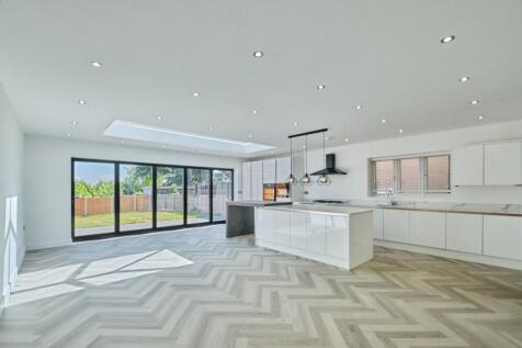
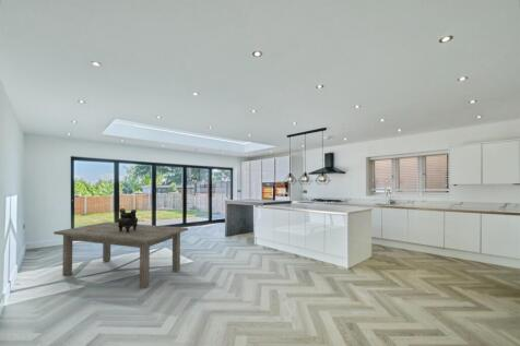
+ dining table [52,220,189,290]
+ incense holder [117,207,139,232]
